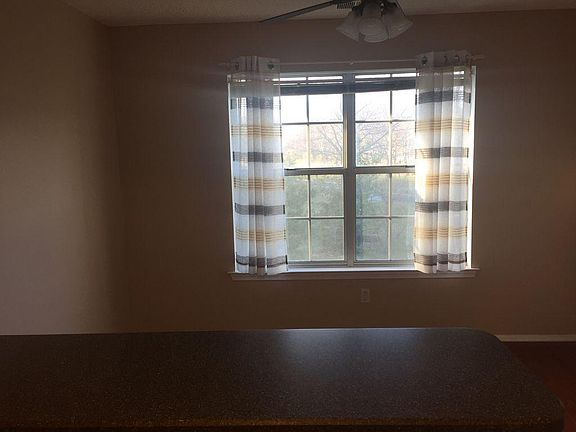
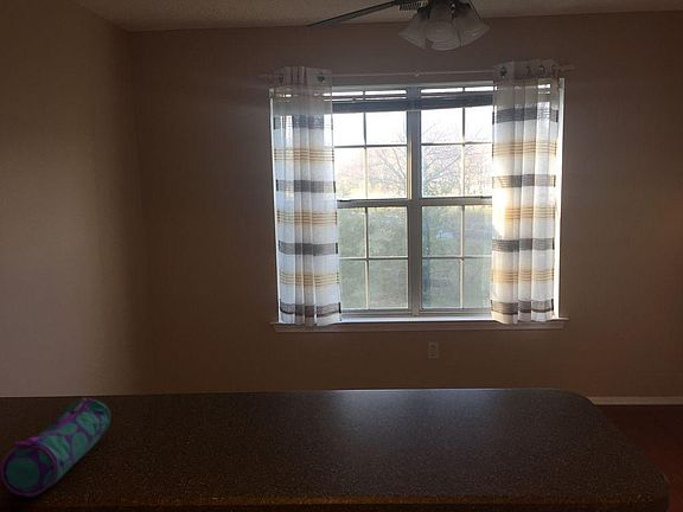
+ pencil case [0,397,111,498]
